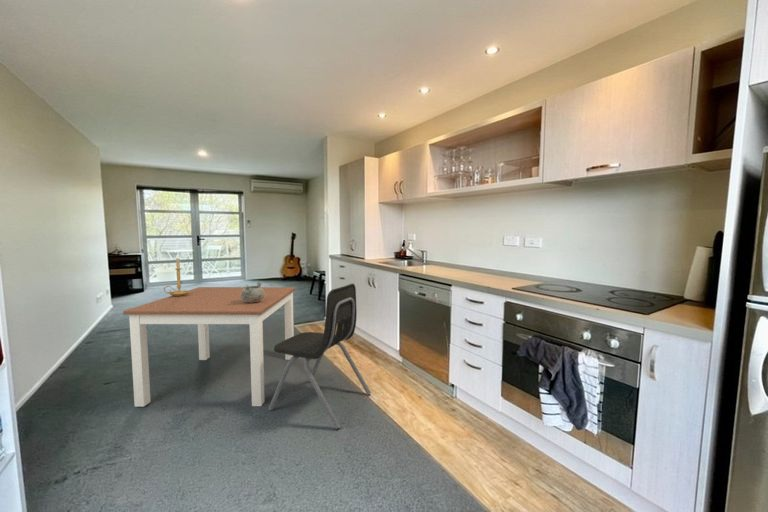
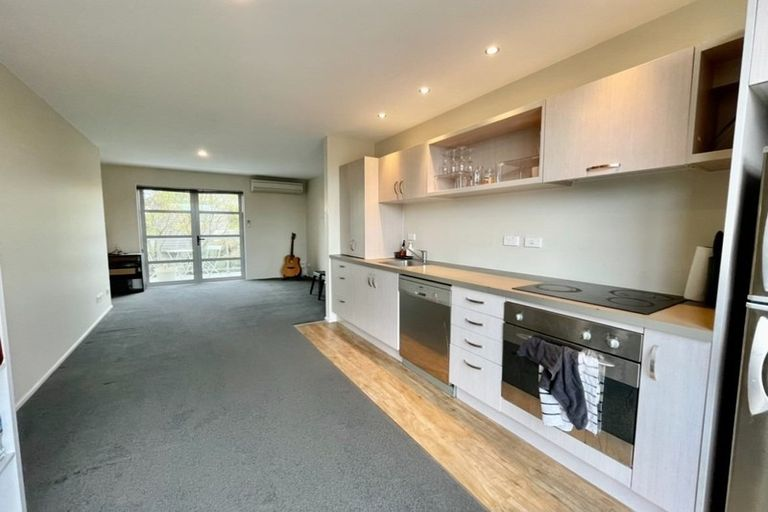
- decorative bowl [241,281,265,303]
- dining chair [267,283,372,430]
- candle holder [162,254,189,296]
- dining table [122,286,297,408]
